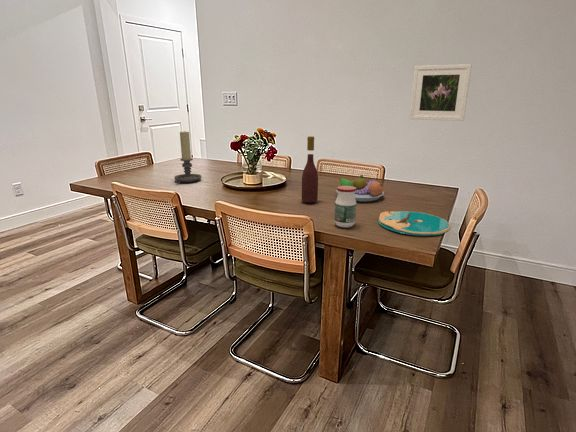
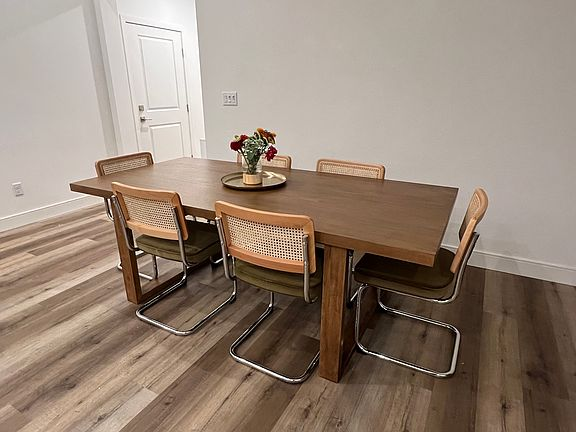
- candle holder [173,130,203,184]
- jar [333,185,357,229]
- fruit bowl [336,174,385,202]
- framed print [409,63,473,122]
- wine bottle [301,135,319,203]
- plate [378,210,452,237]
